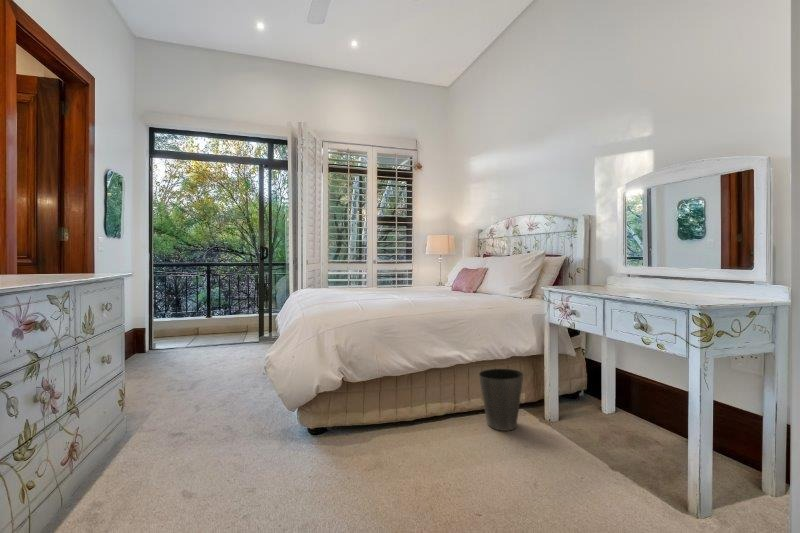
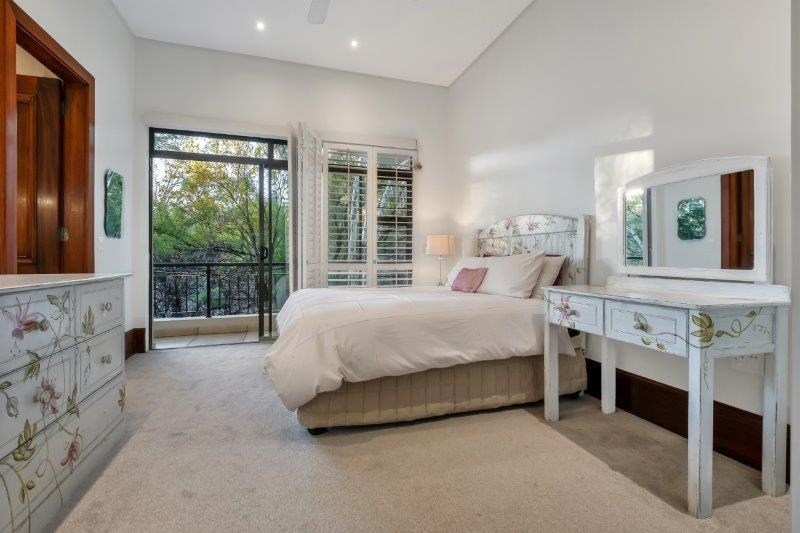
- waste basket [478,368,525,432]
